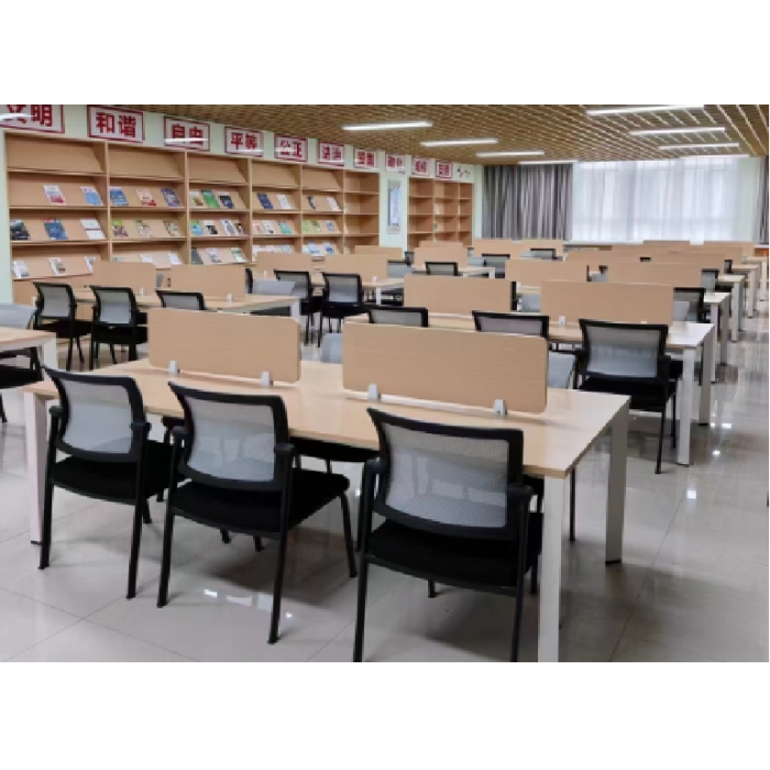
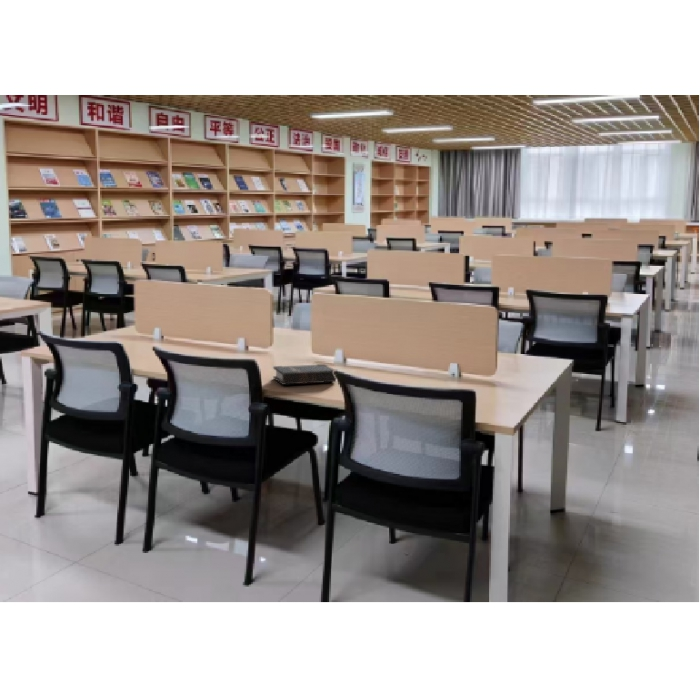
+ hardback book [272,363,337,386]
